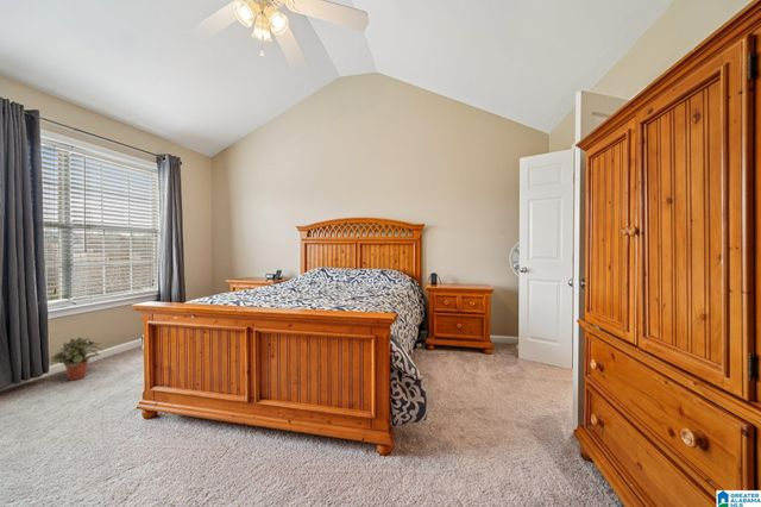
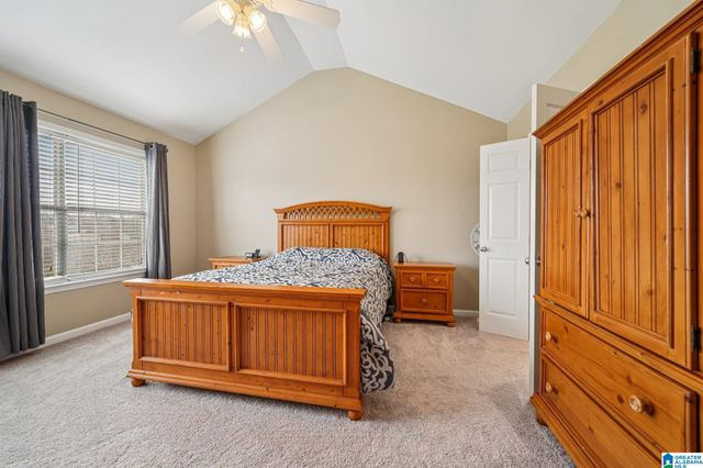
- potted plant [49,337,105,381]
